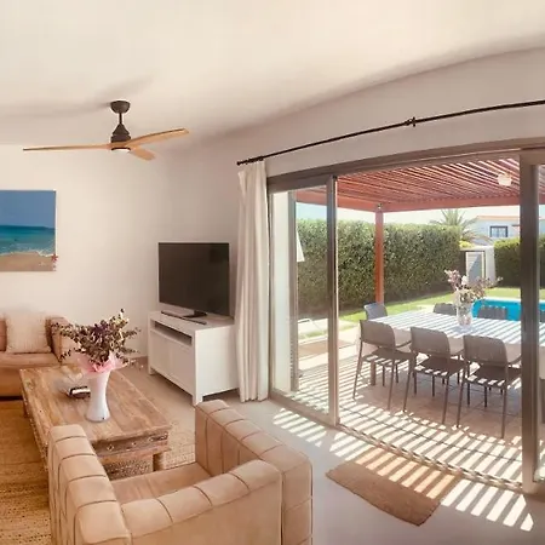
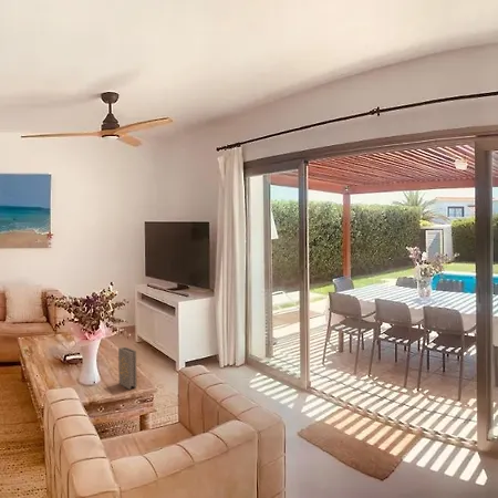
+ book [117,346,138,391]
